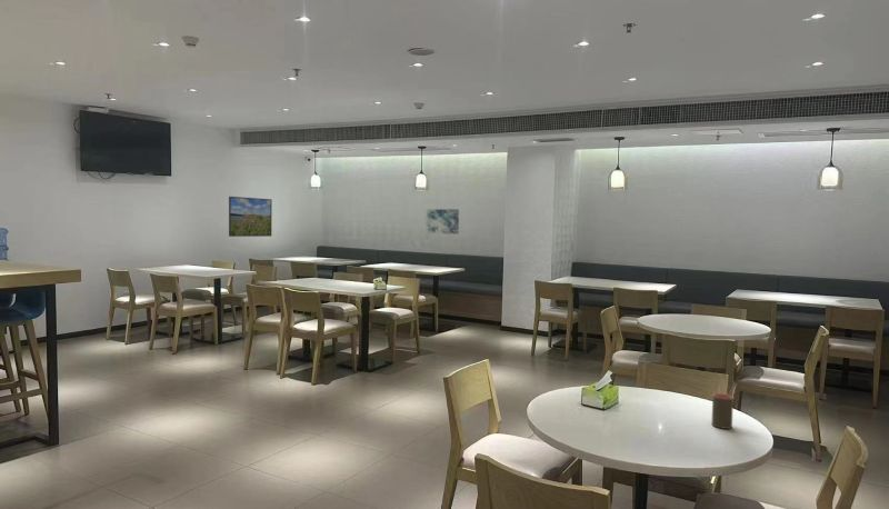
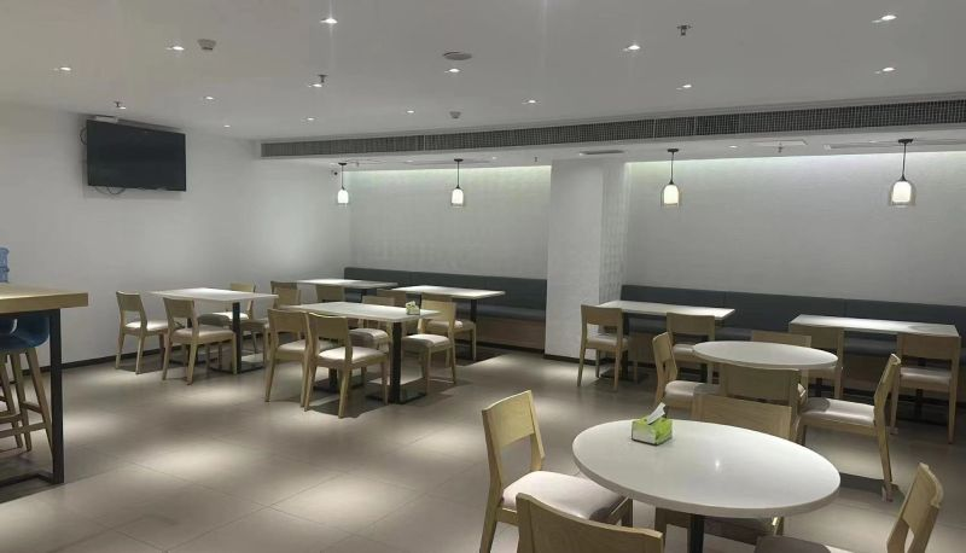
- cup [710,392,735,430]
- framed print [228,196,273,238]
- wall art [426,208,460,236]
